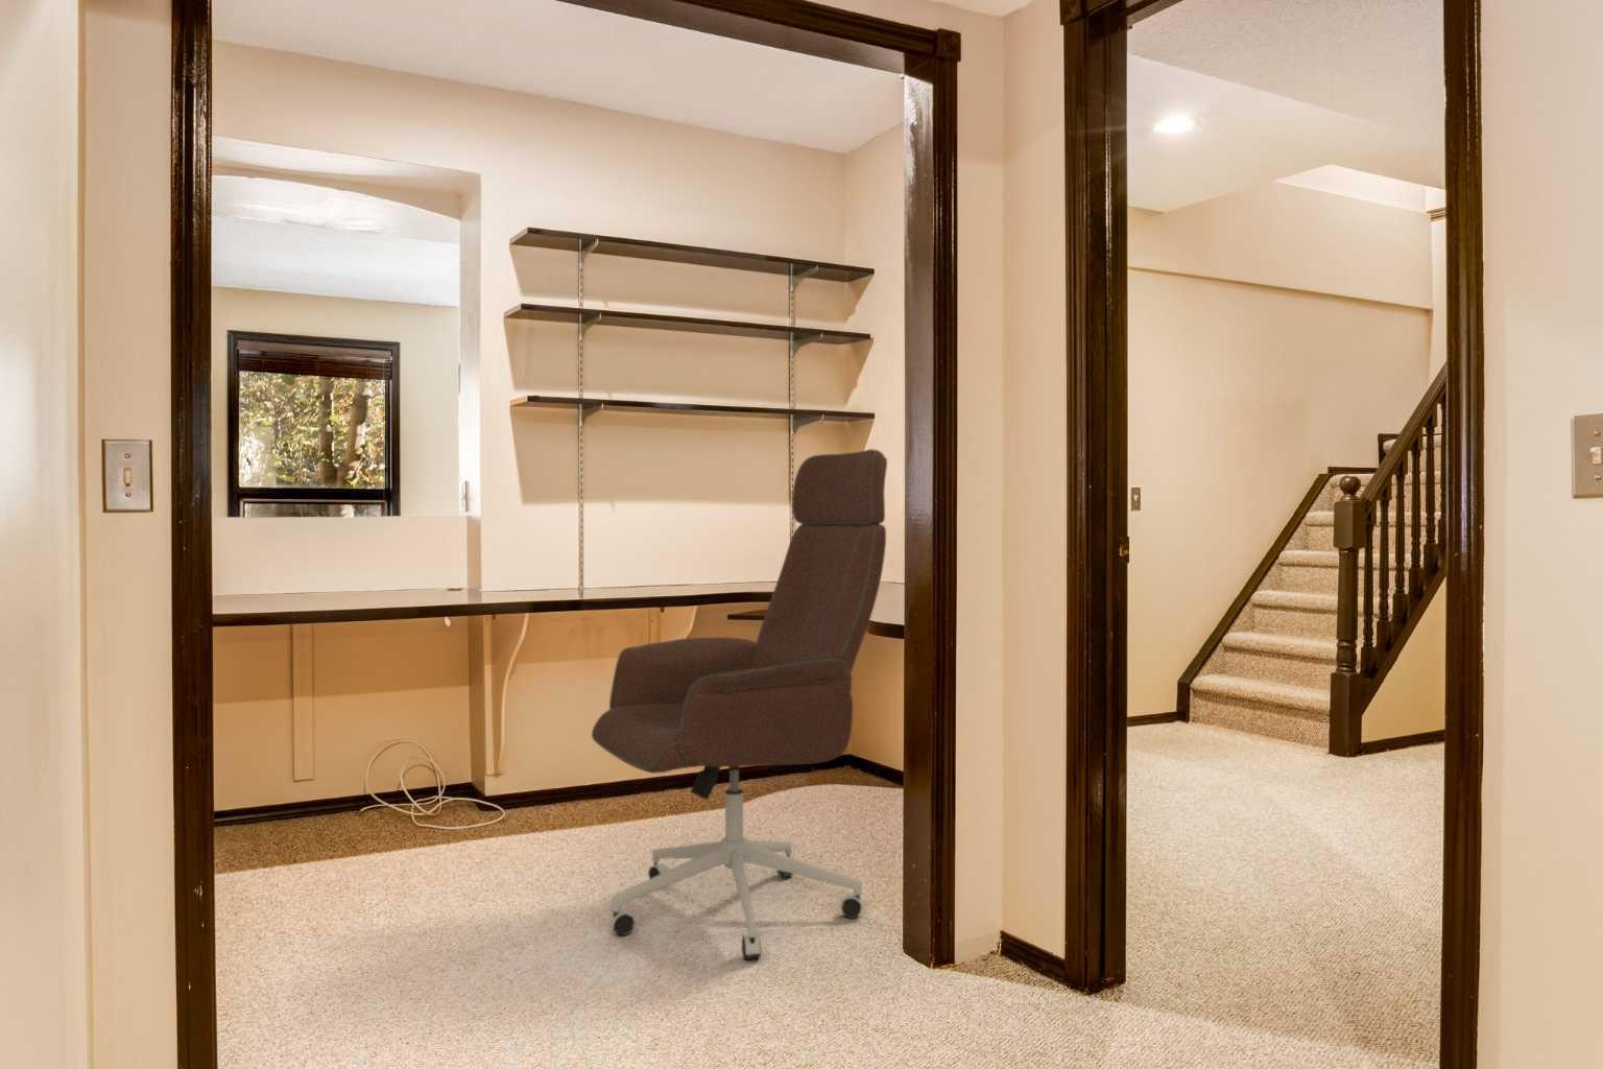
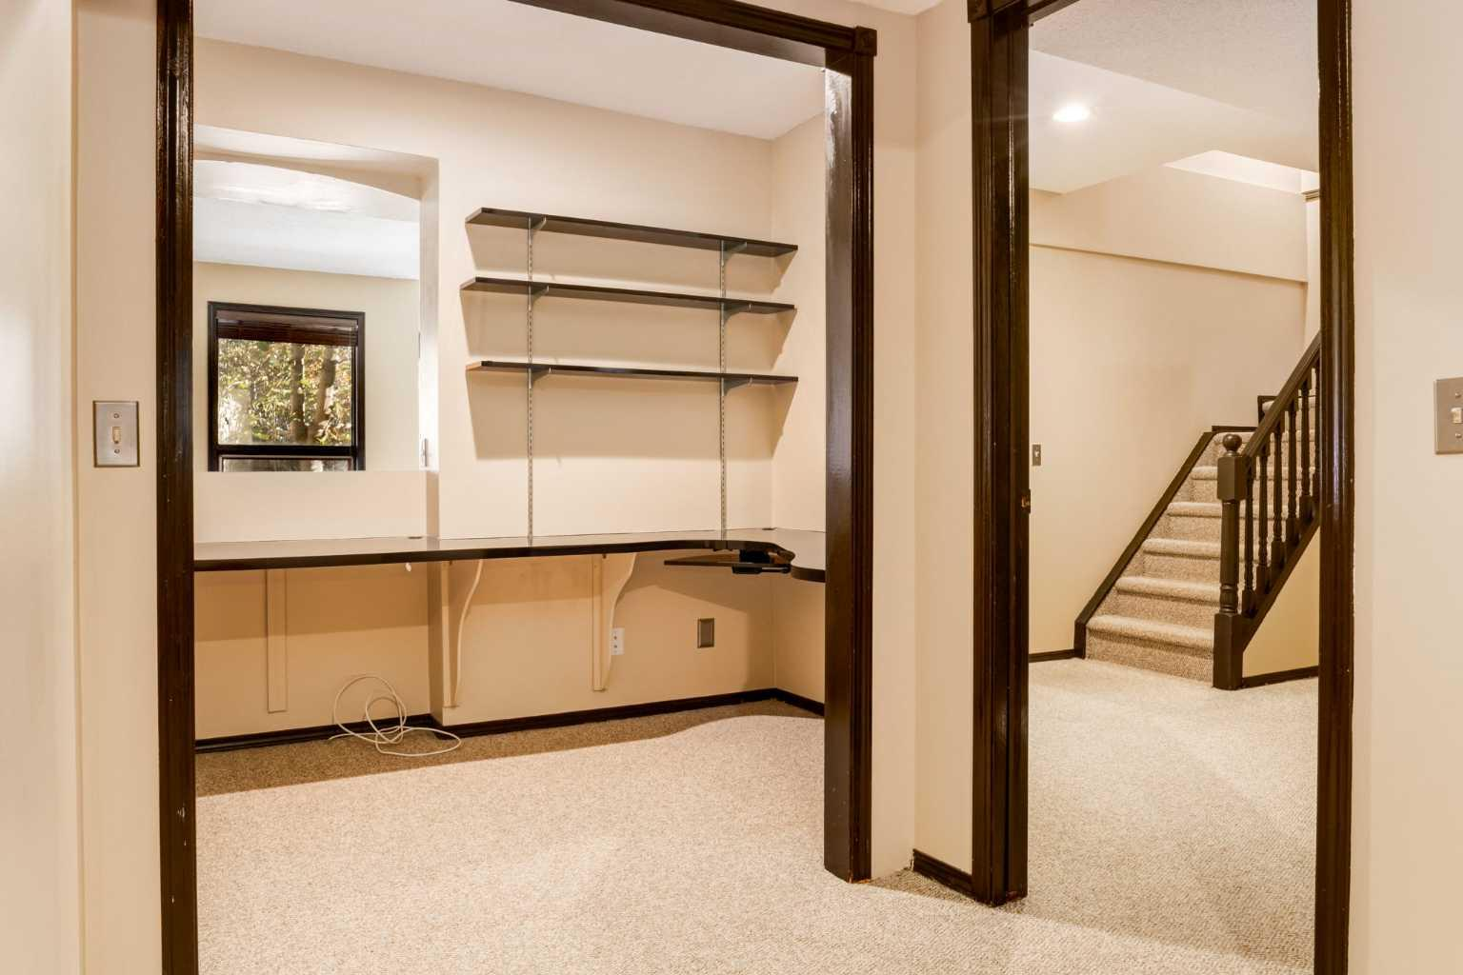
- office chair [590,447,889,960]
